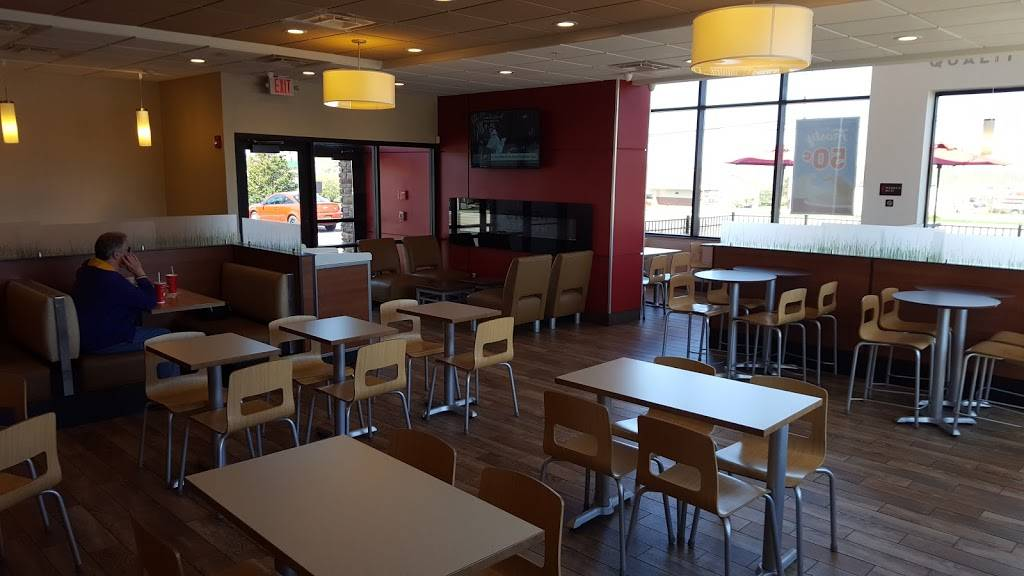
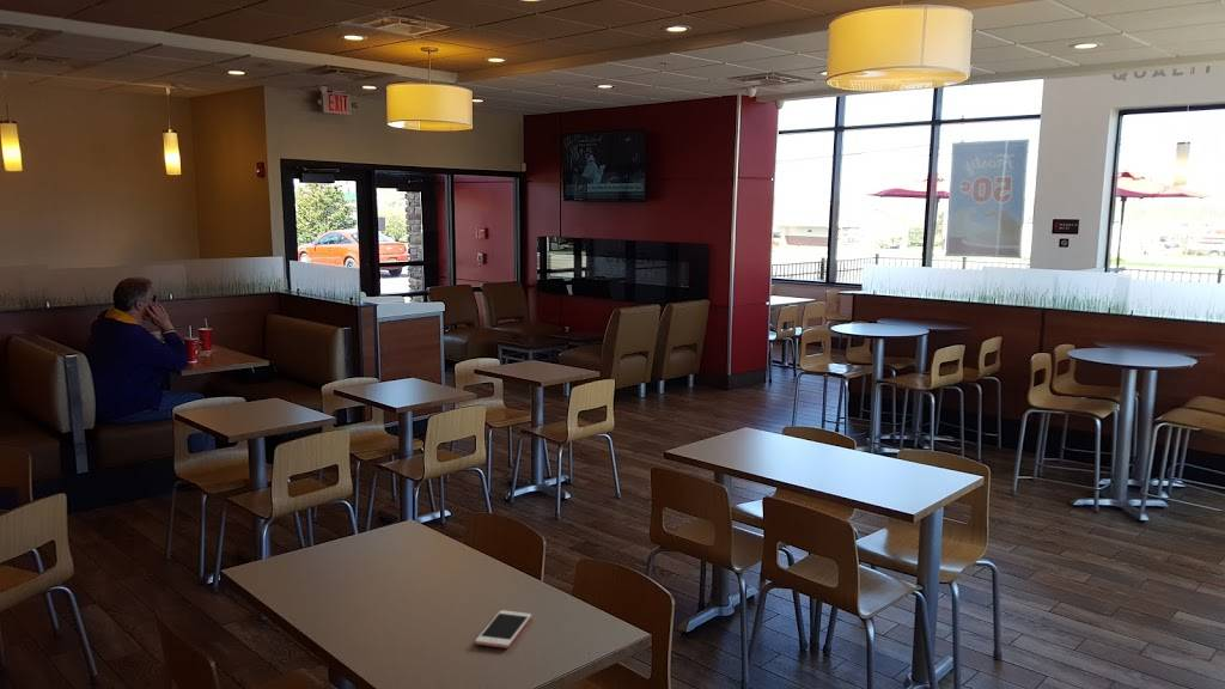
+ cell phone [474,609,532,650]
